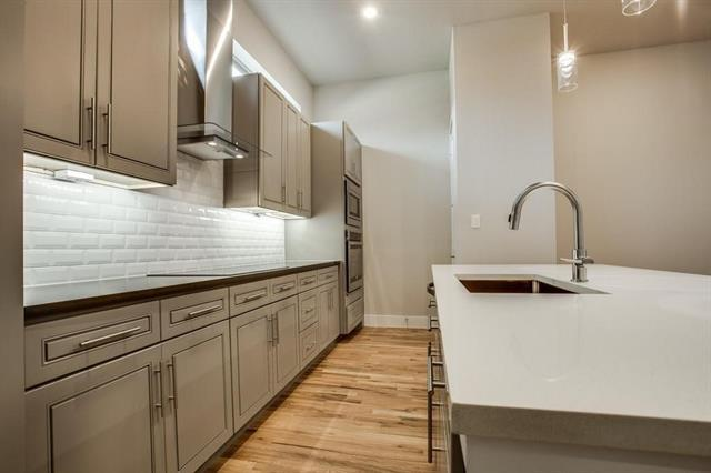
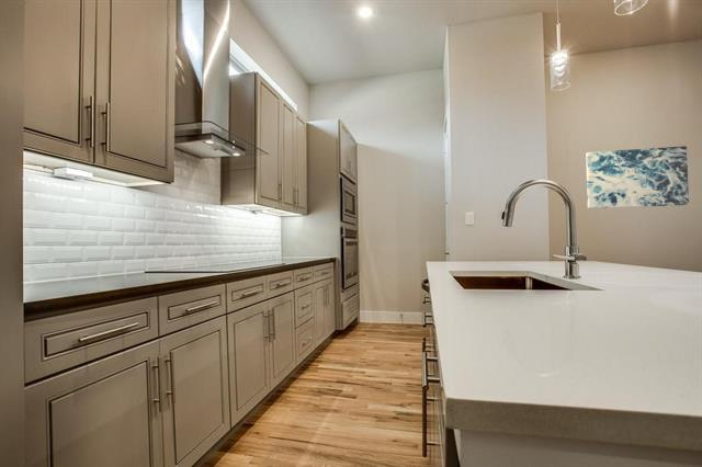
+ wall art [585,145,690,209]
